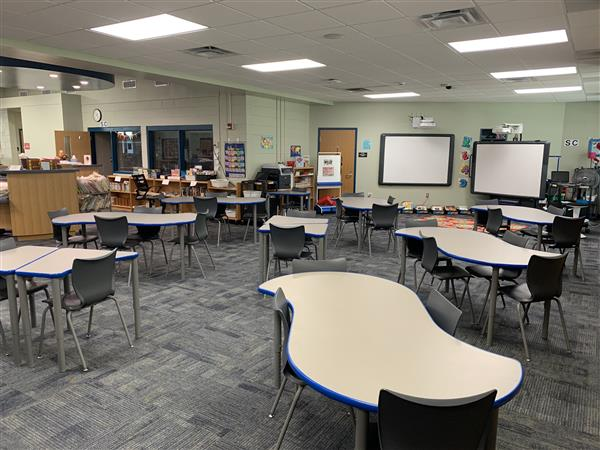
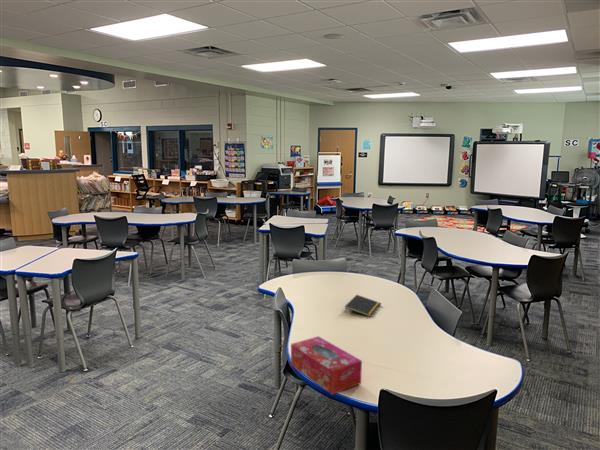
+ notepad [344,294,382,318]
+ tissue box [290,335,363,396]
